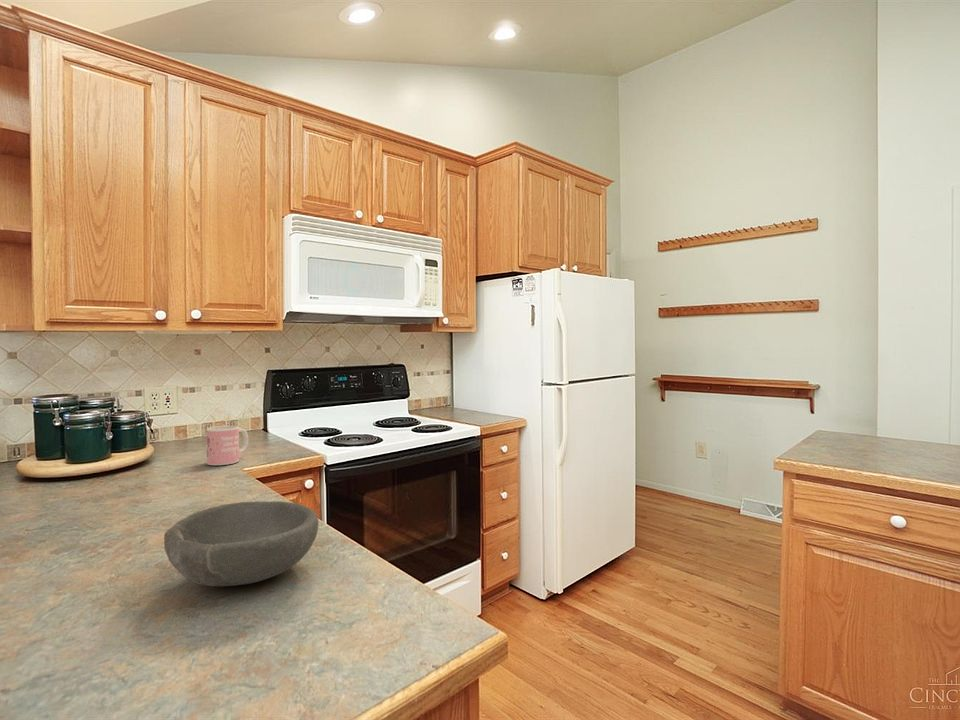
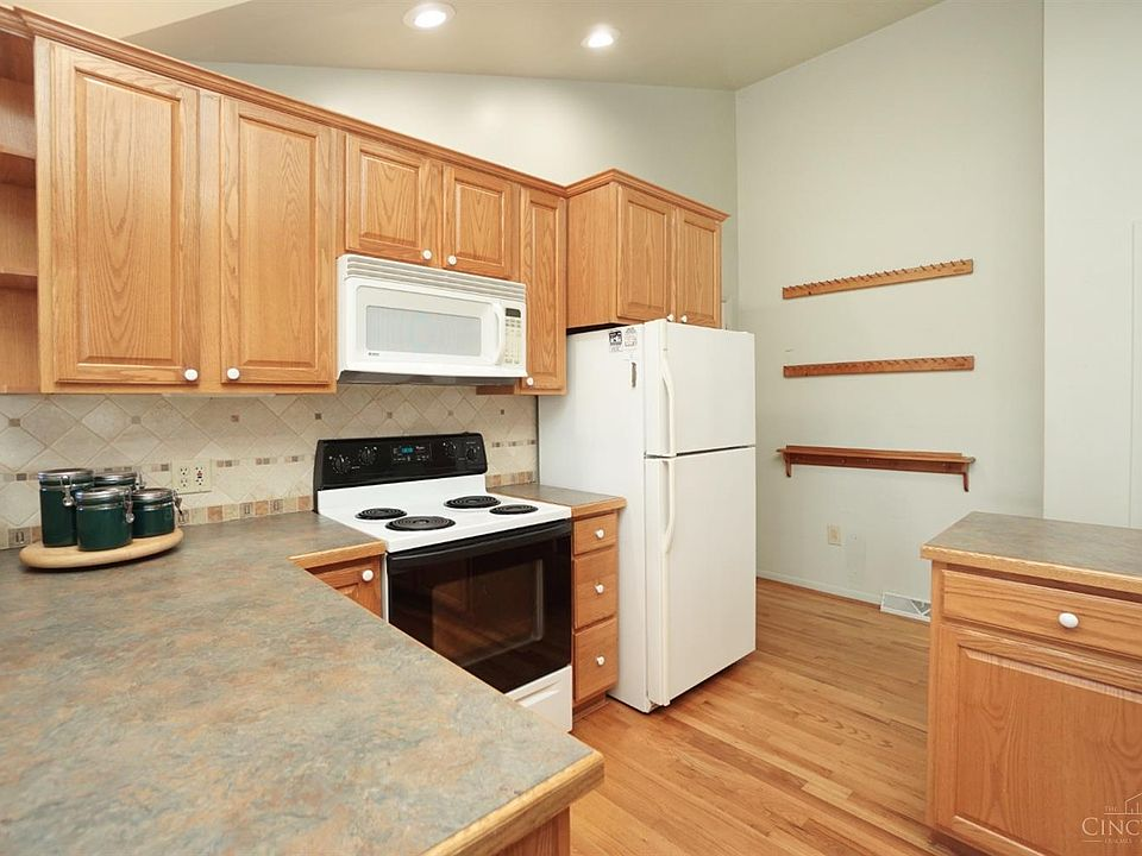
- bowl [163,500,320,587]
- mug [205,425,249,466]
